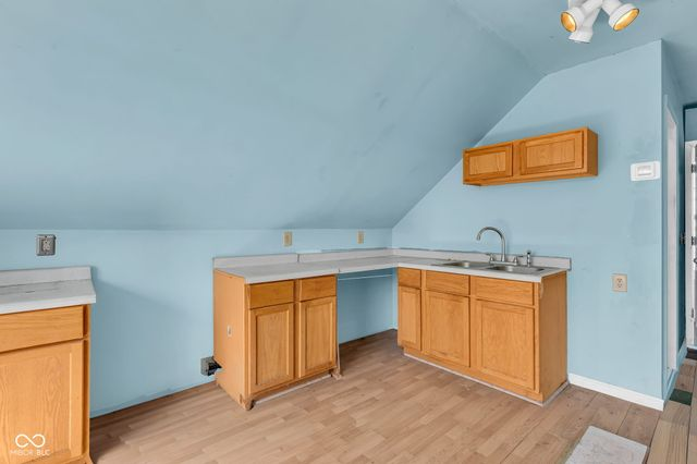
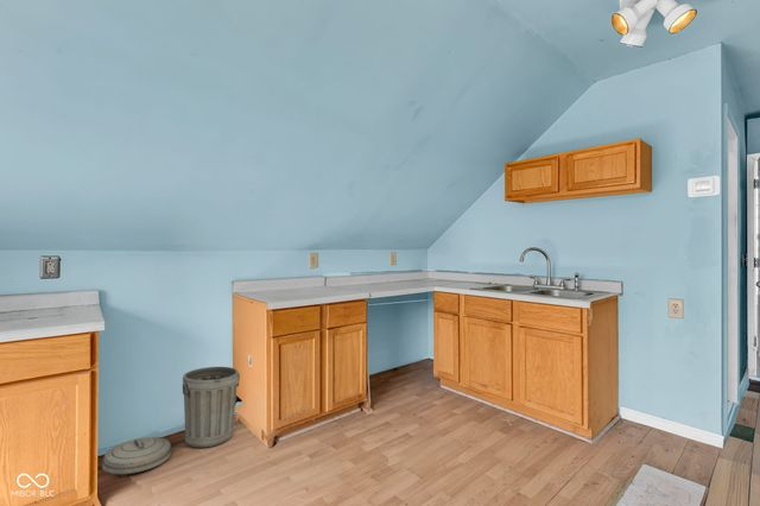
+ trash can [101,366,241,475]
